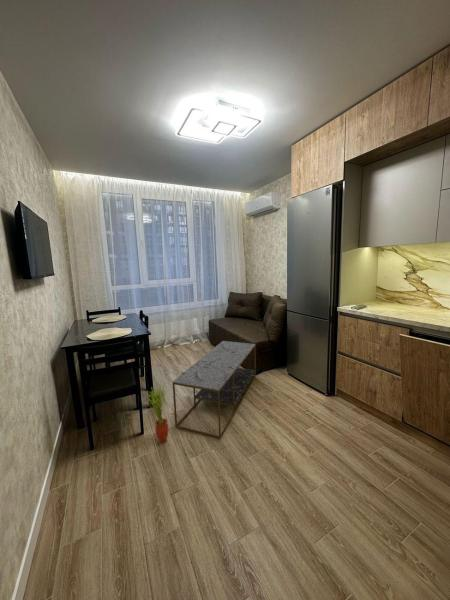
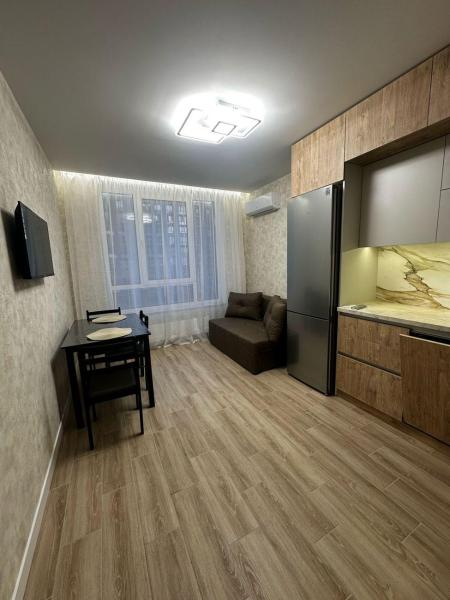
- potted plant [145,381,169,443]
- coffee table [172,340,257,439]
